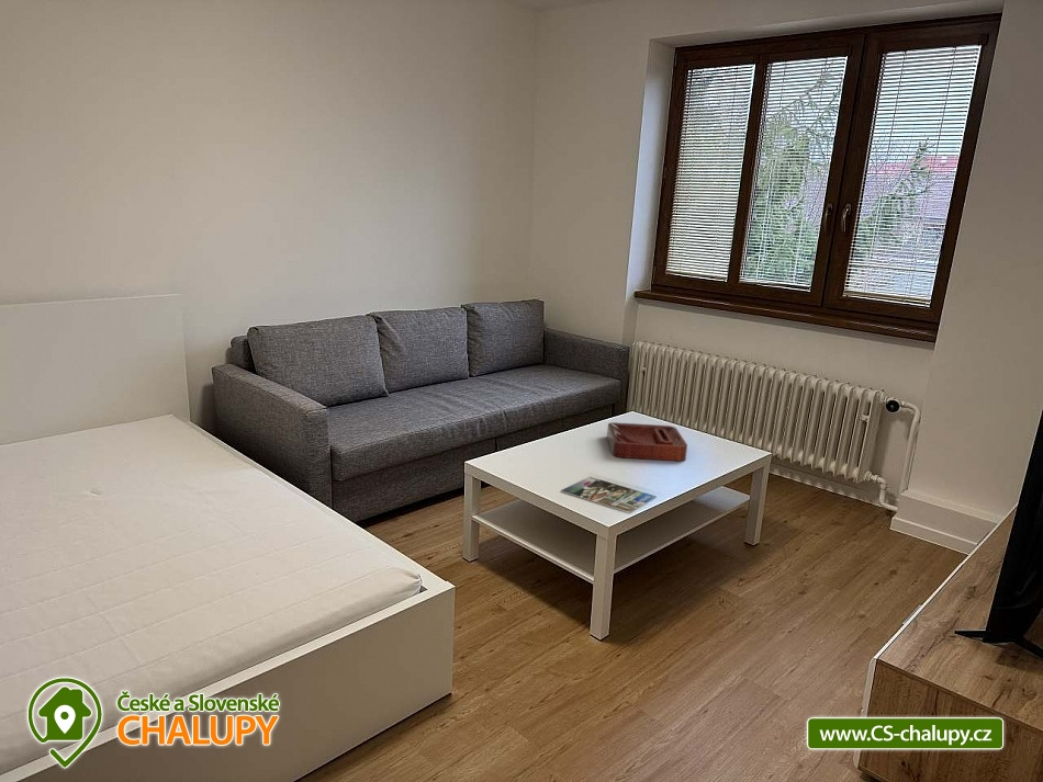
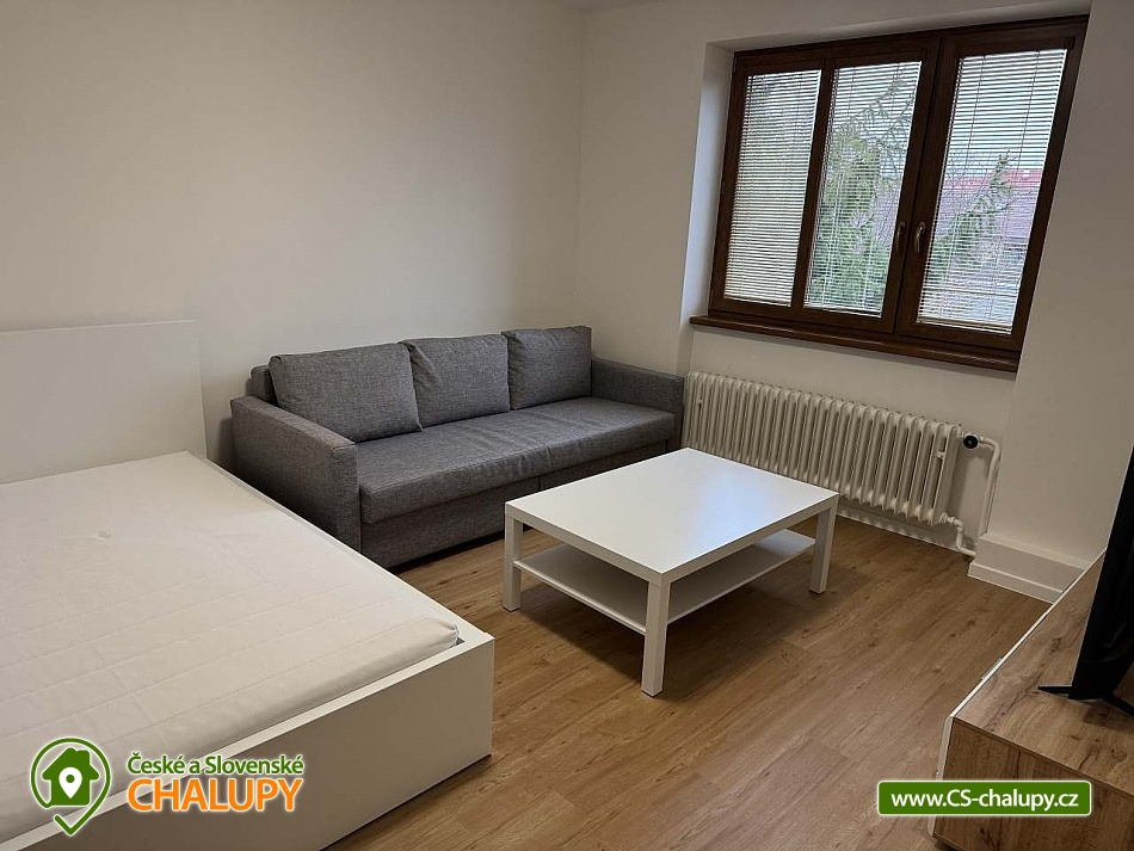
- magazine [560,476,658,514]
- decorative tray [606,421,688,462]
